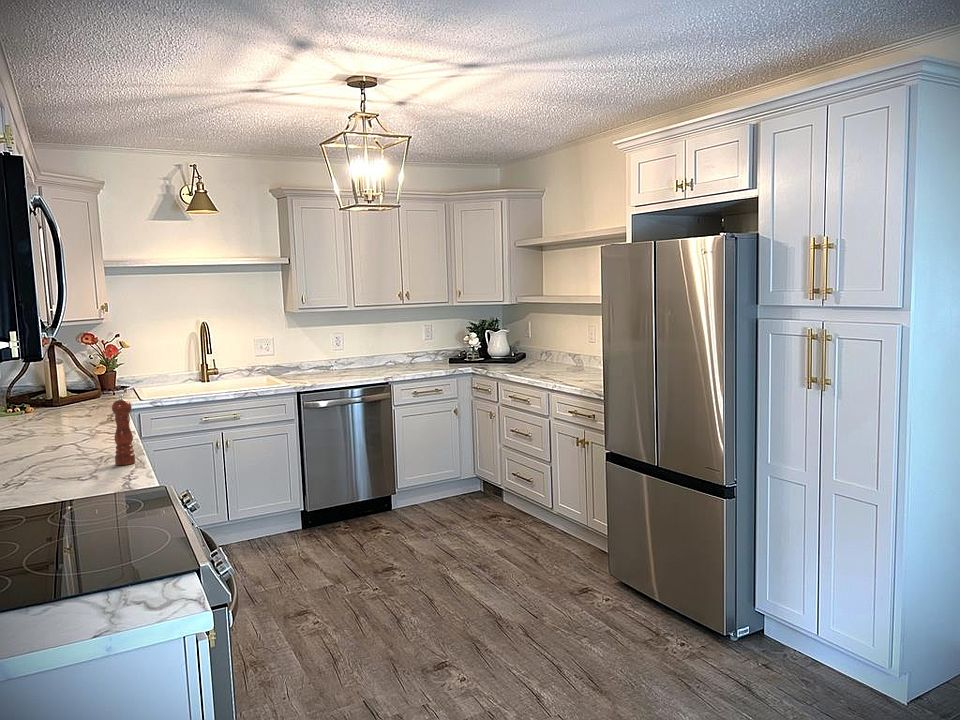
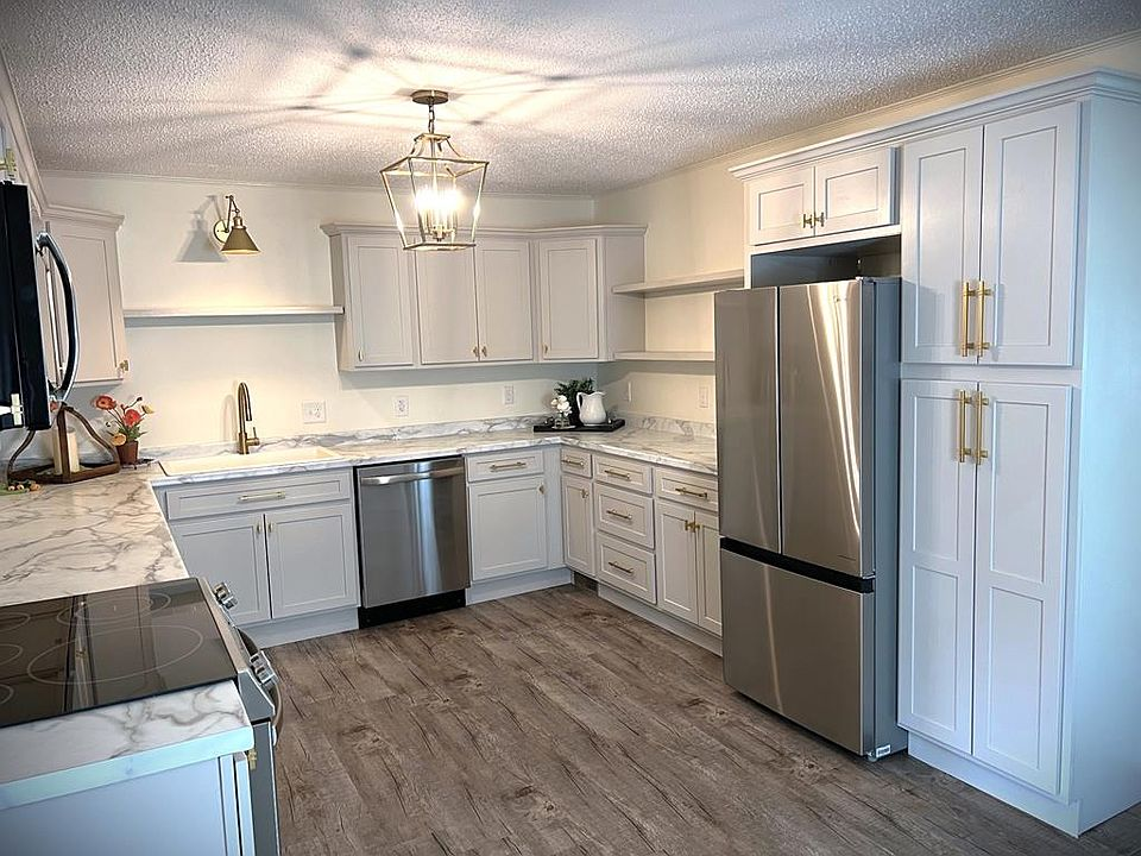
- pepper mill [111,394,136,466]
